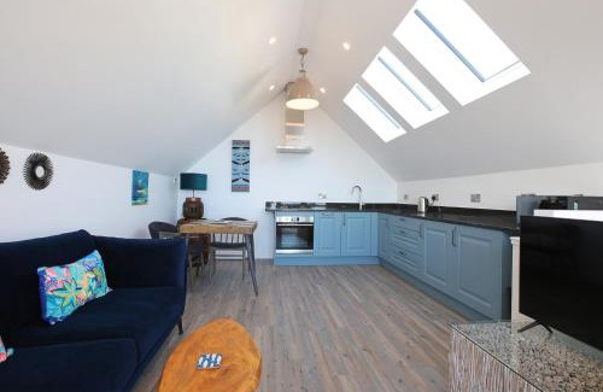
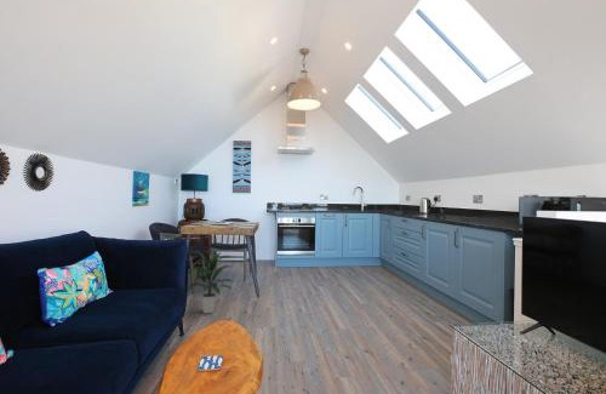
+ indoor plant [187,251,235,314]
